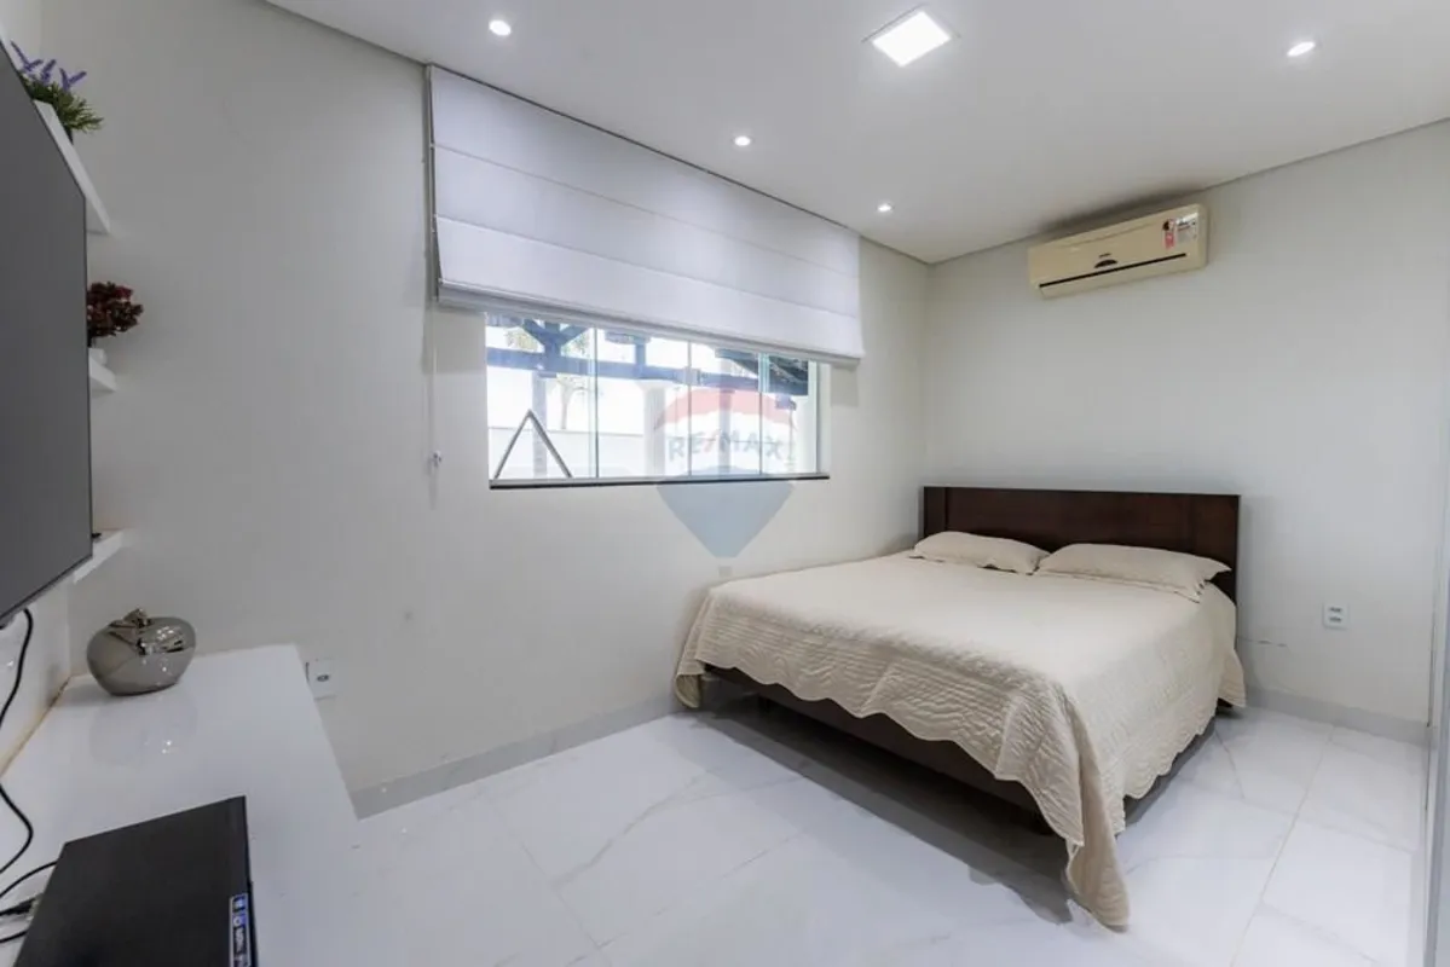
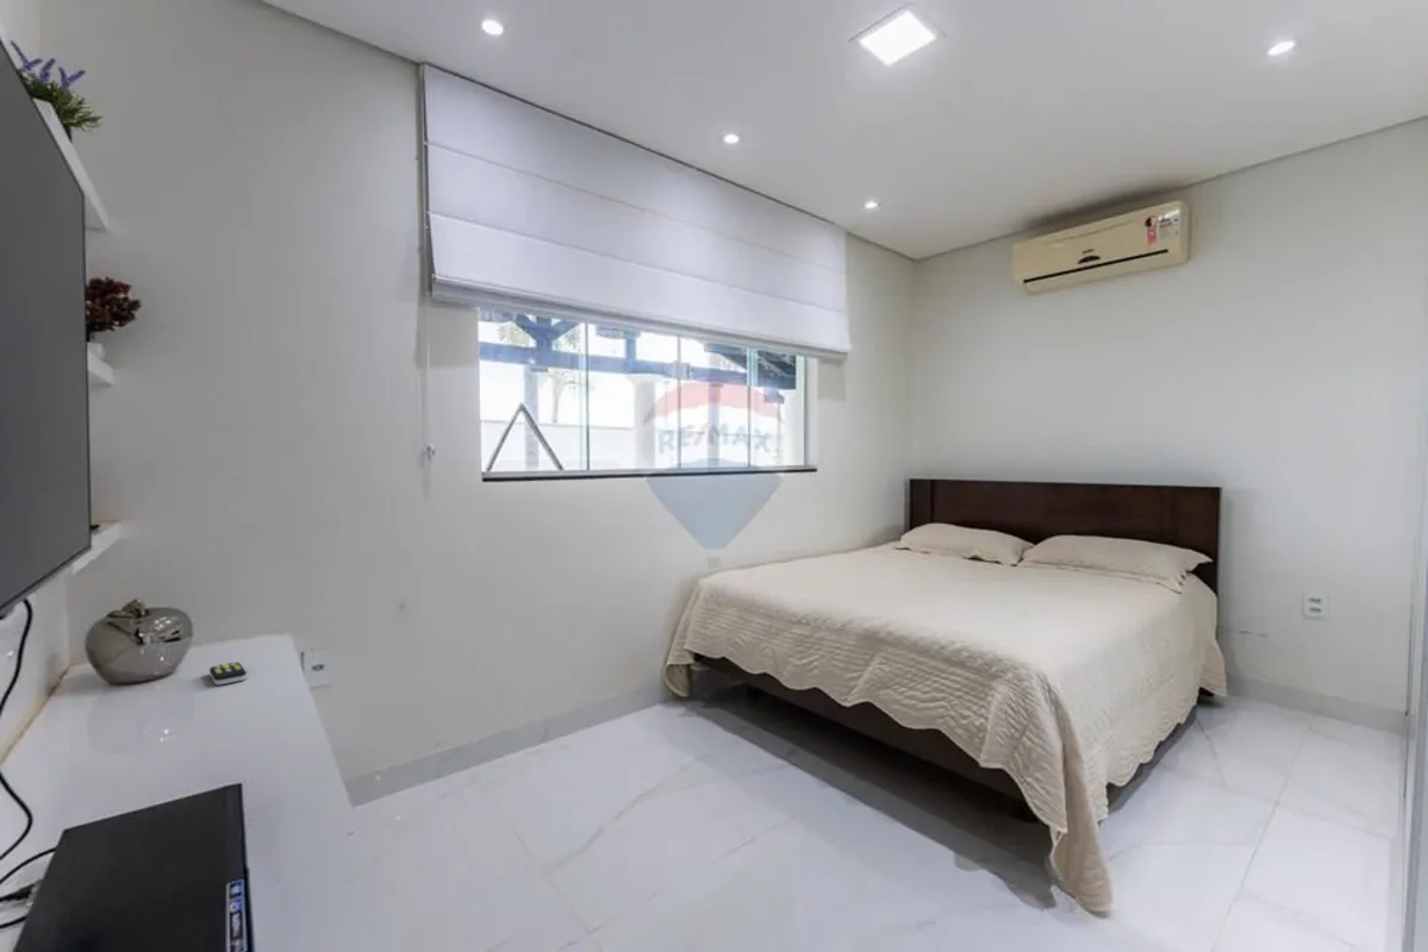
+ remote control [208,660,248,685]
